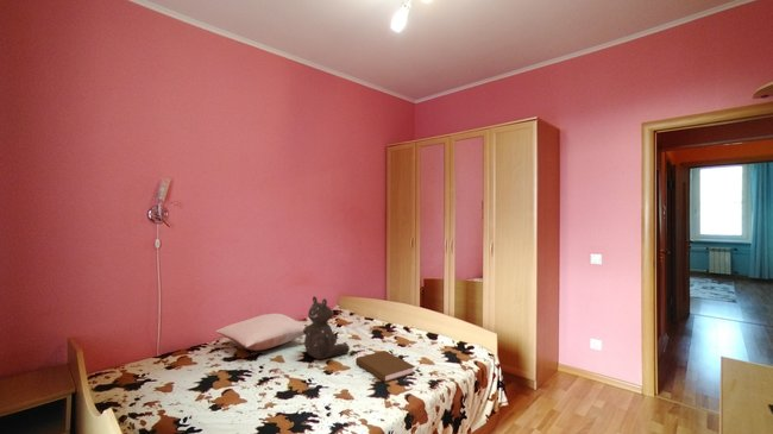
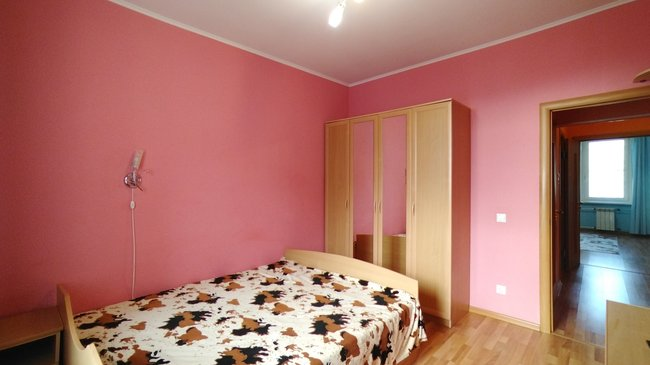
- book [354,350,416,383]
- pillow [215,313,307,352]
- teddy bear [303,295,351,360]
